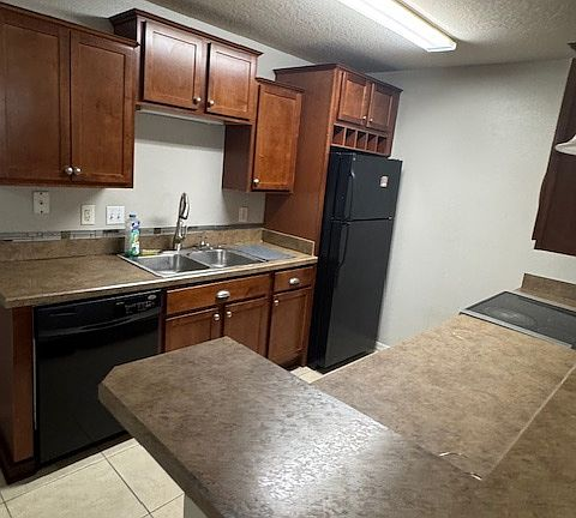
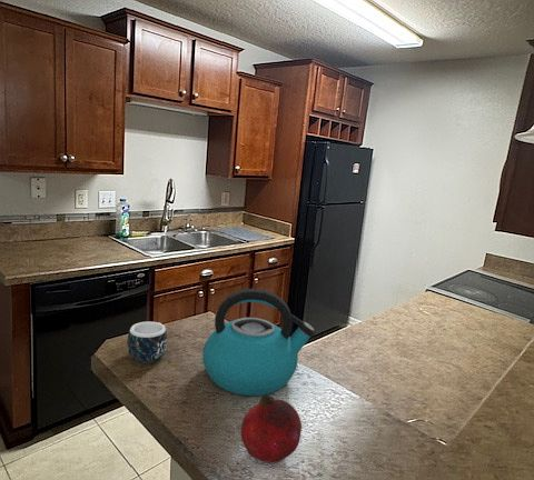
+ fruit [240,394,303,464]
+ kettle [201,288,316,397]
+ mug [126,321,168,364]
